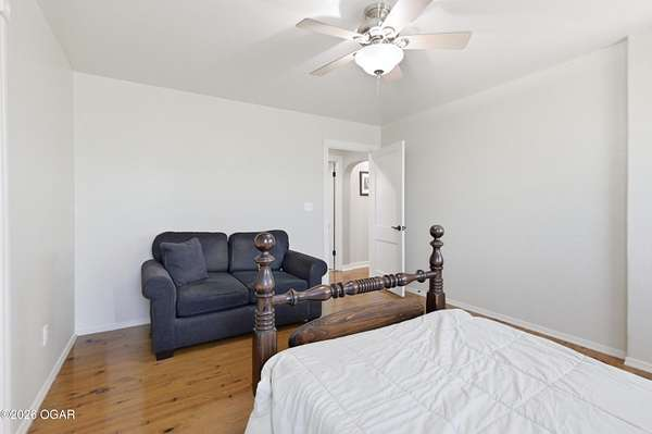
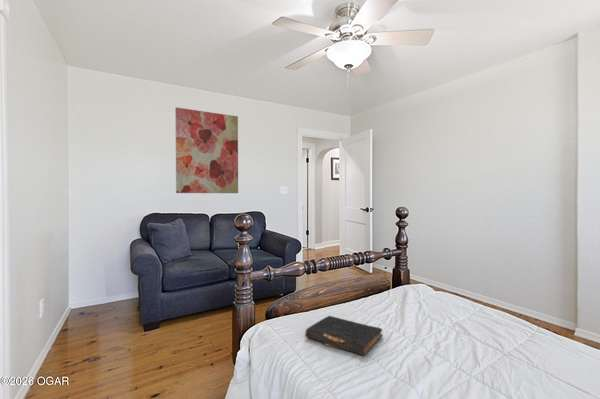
+ book [304,315,384,356]
+ wall art [174,106,239,194]
